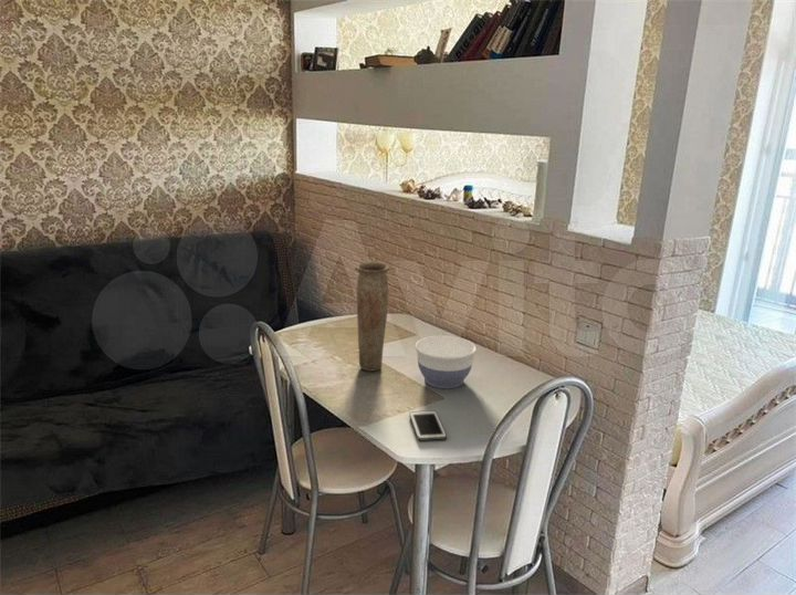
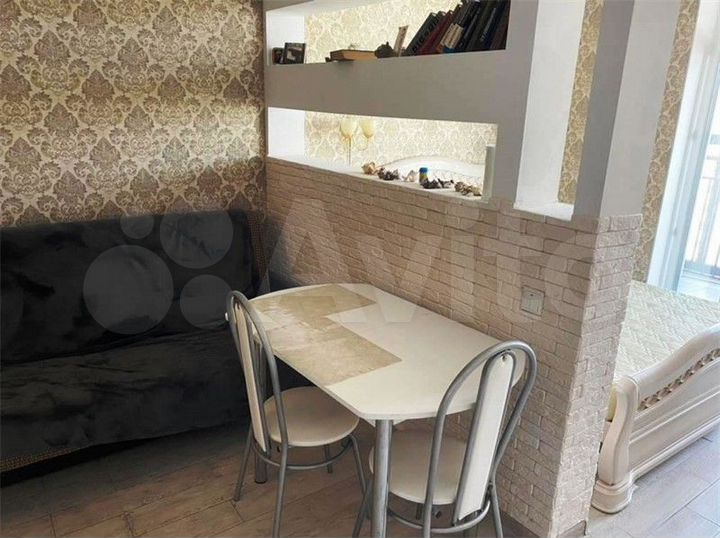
- vase [354,261,391,372]
- cell phone [408,409,448,442]
- bowl [415,335,478,389]
